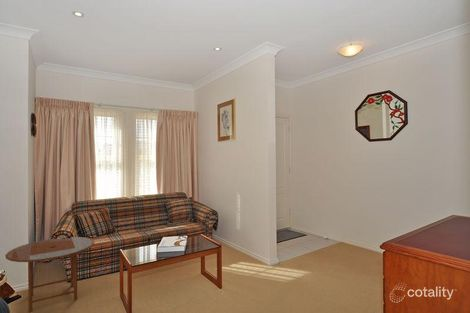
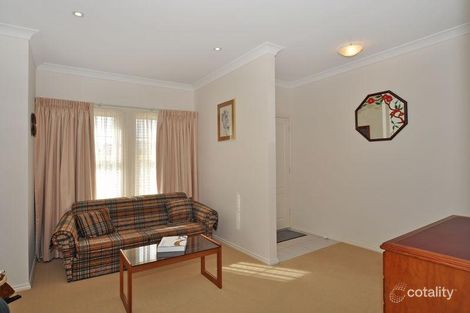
- side table [4,236,95,313]
